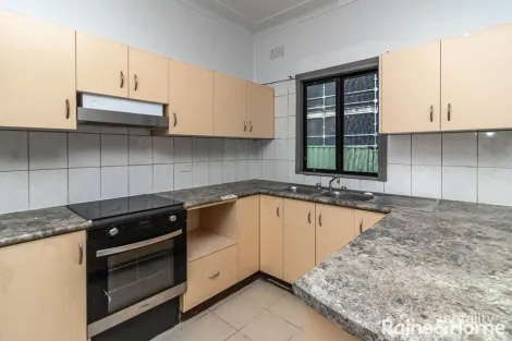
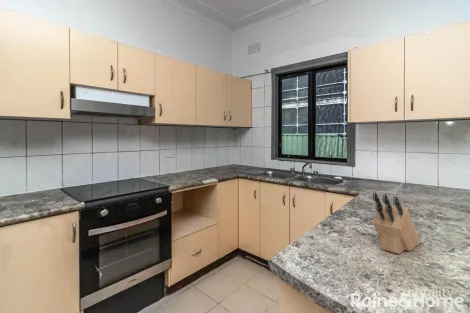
+ knife block [372,191,421,255]
